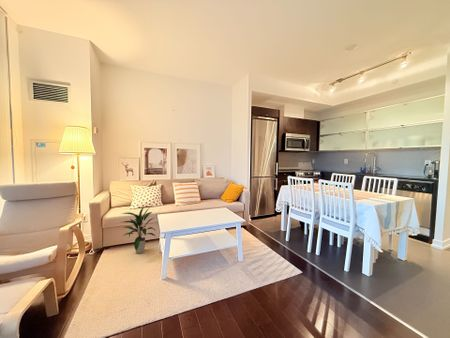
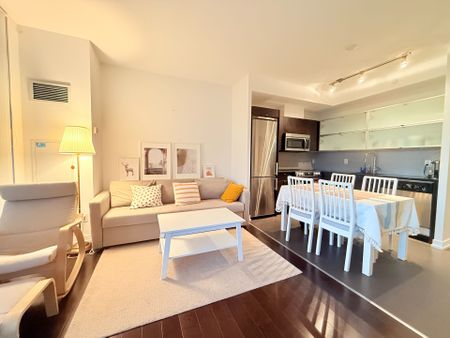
- indoor plant [119,205,157,255]
